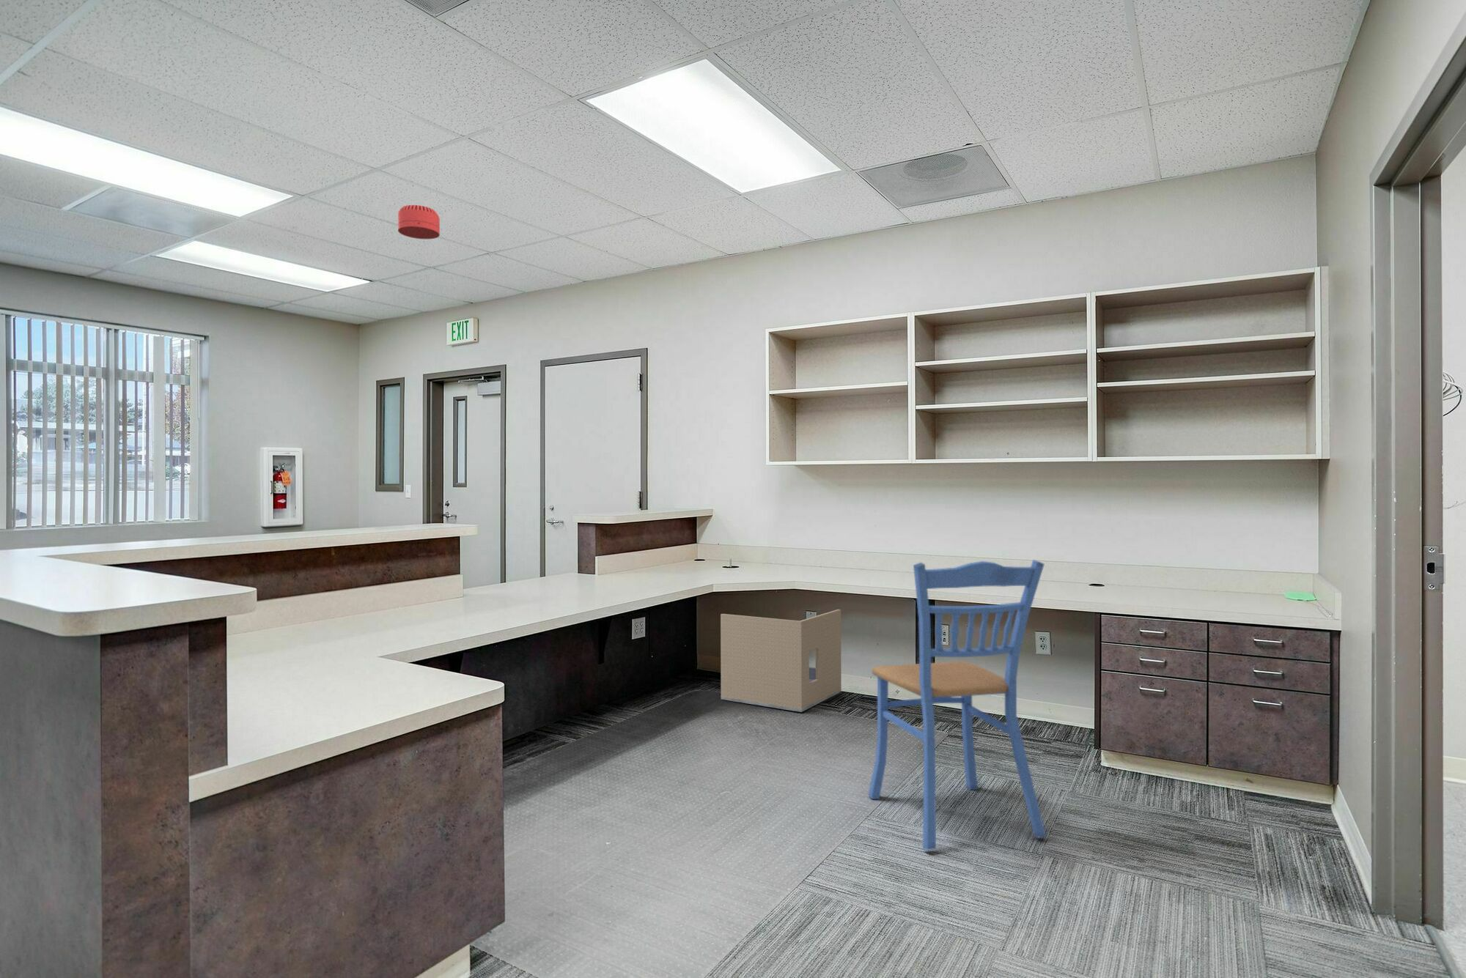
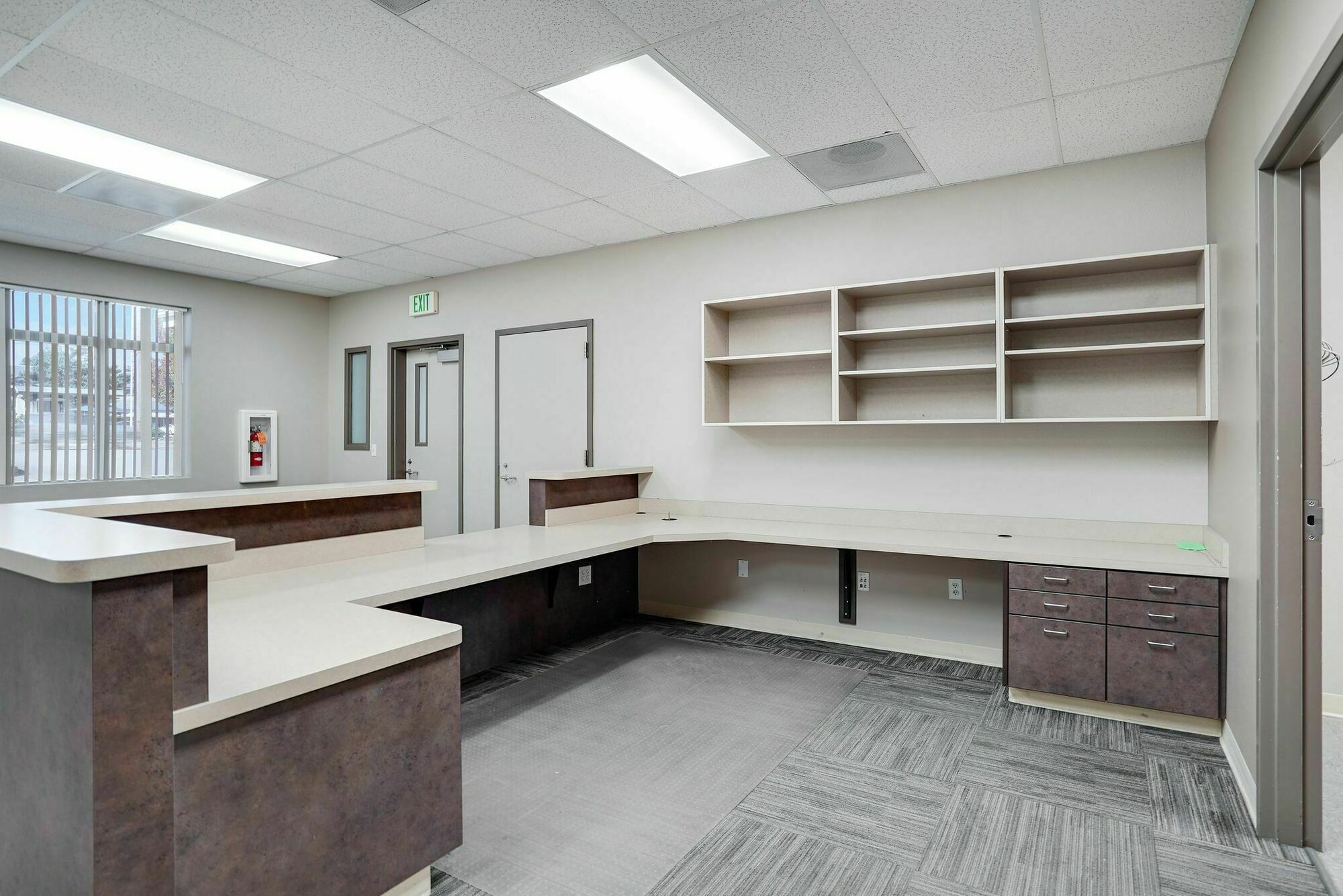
- smoke detector [397,204,441,239]
- chair [867,559,1047,850]
- cardboard box [719,609,843,713]
